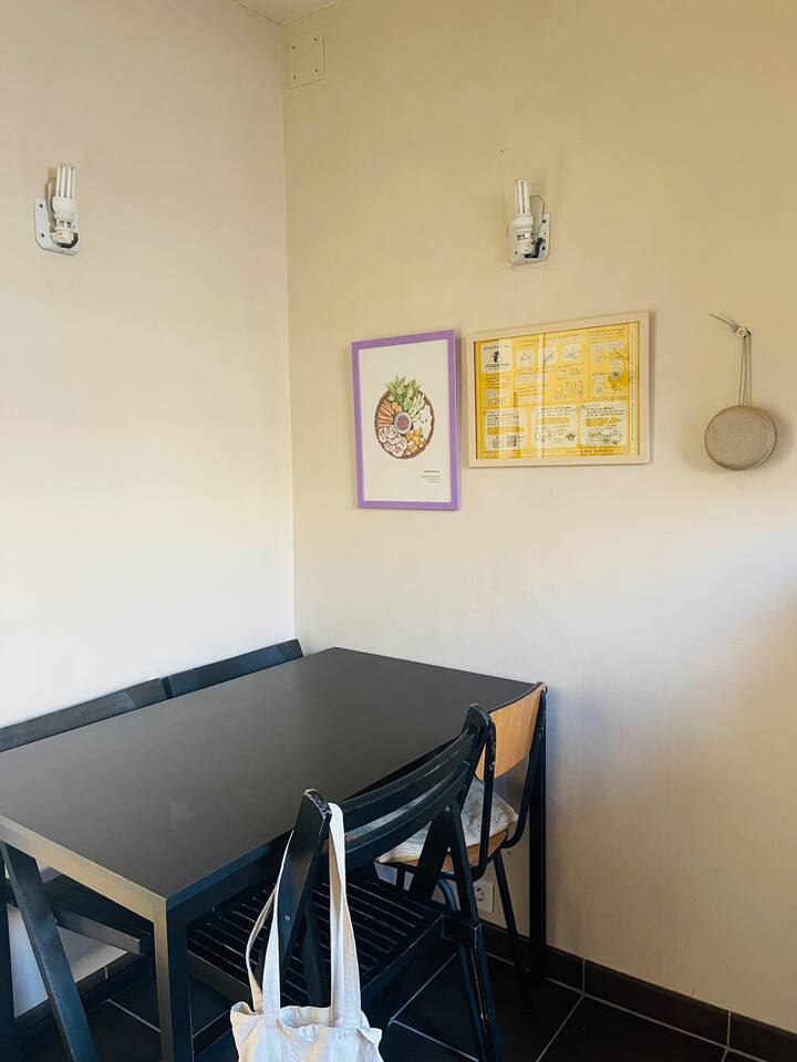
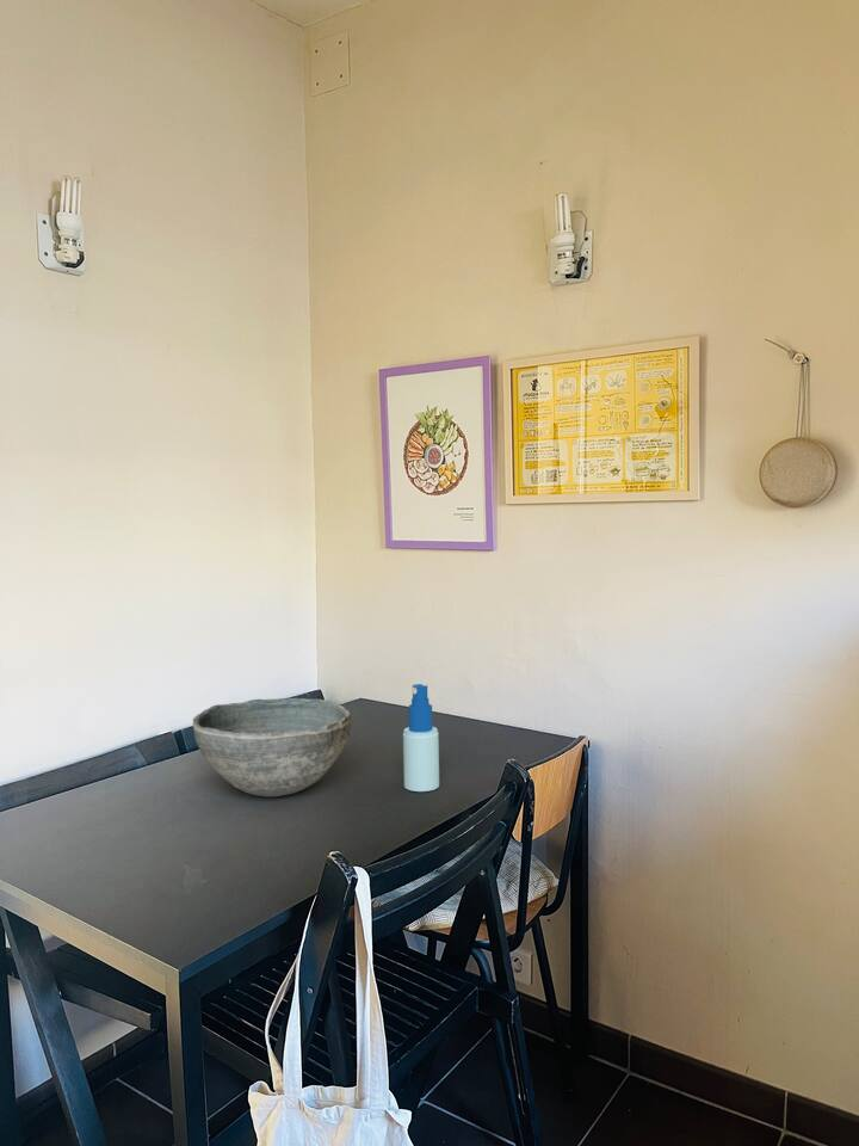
+ bowl [192,697,352,797]
+ spray bottle [402,683,440,793]
